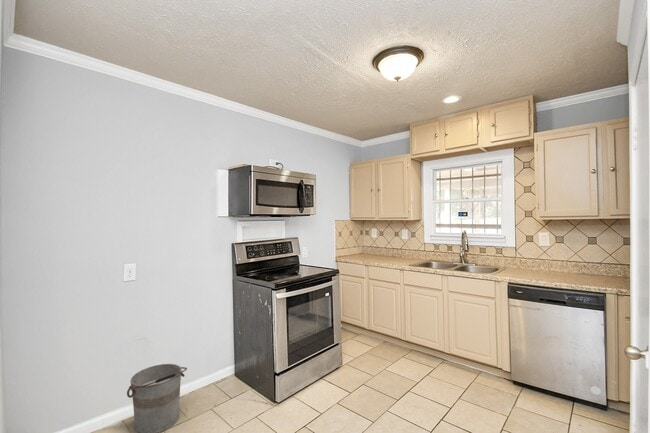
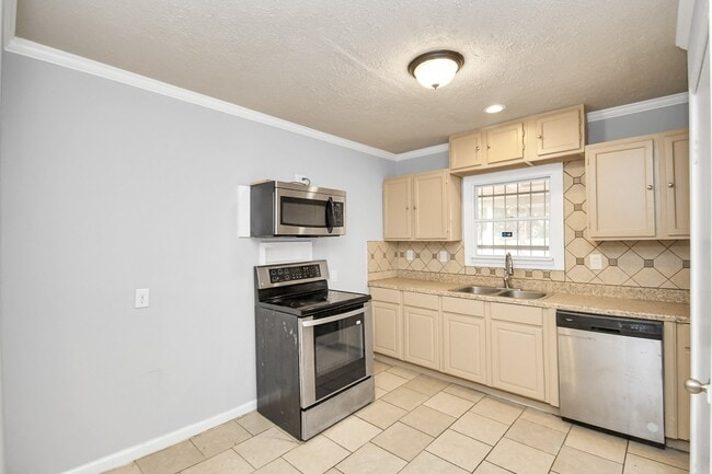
- bucket [126,363,188,433]
